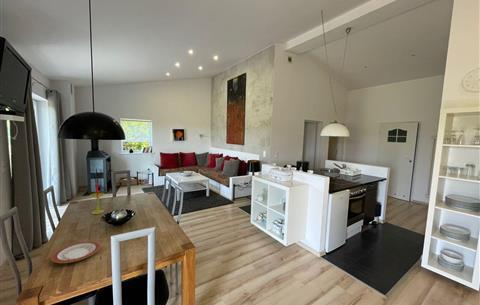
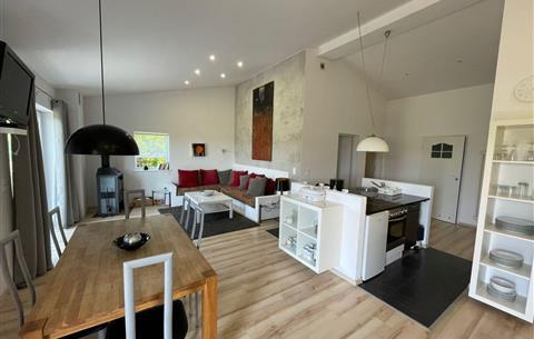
- candle [89,183,109,215]
- plate [51,240,101,264]
